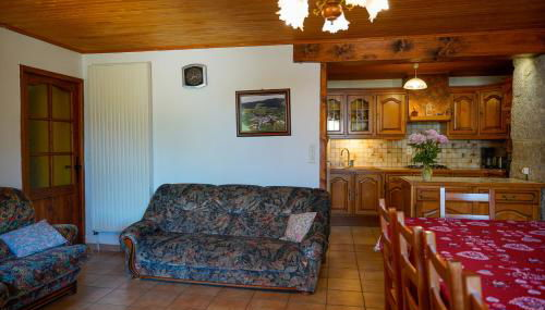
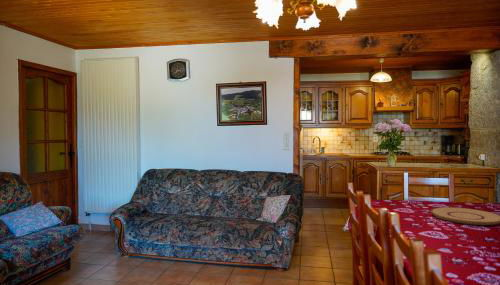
+ plate [430,206,500,226]
